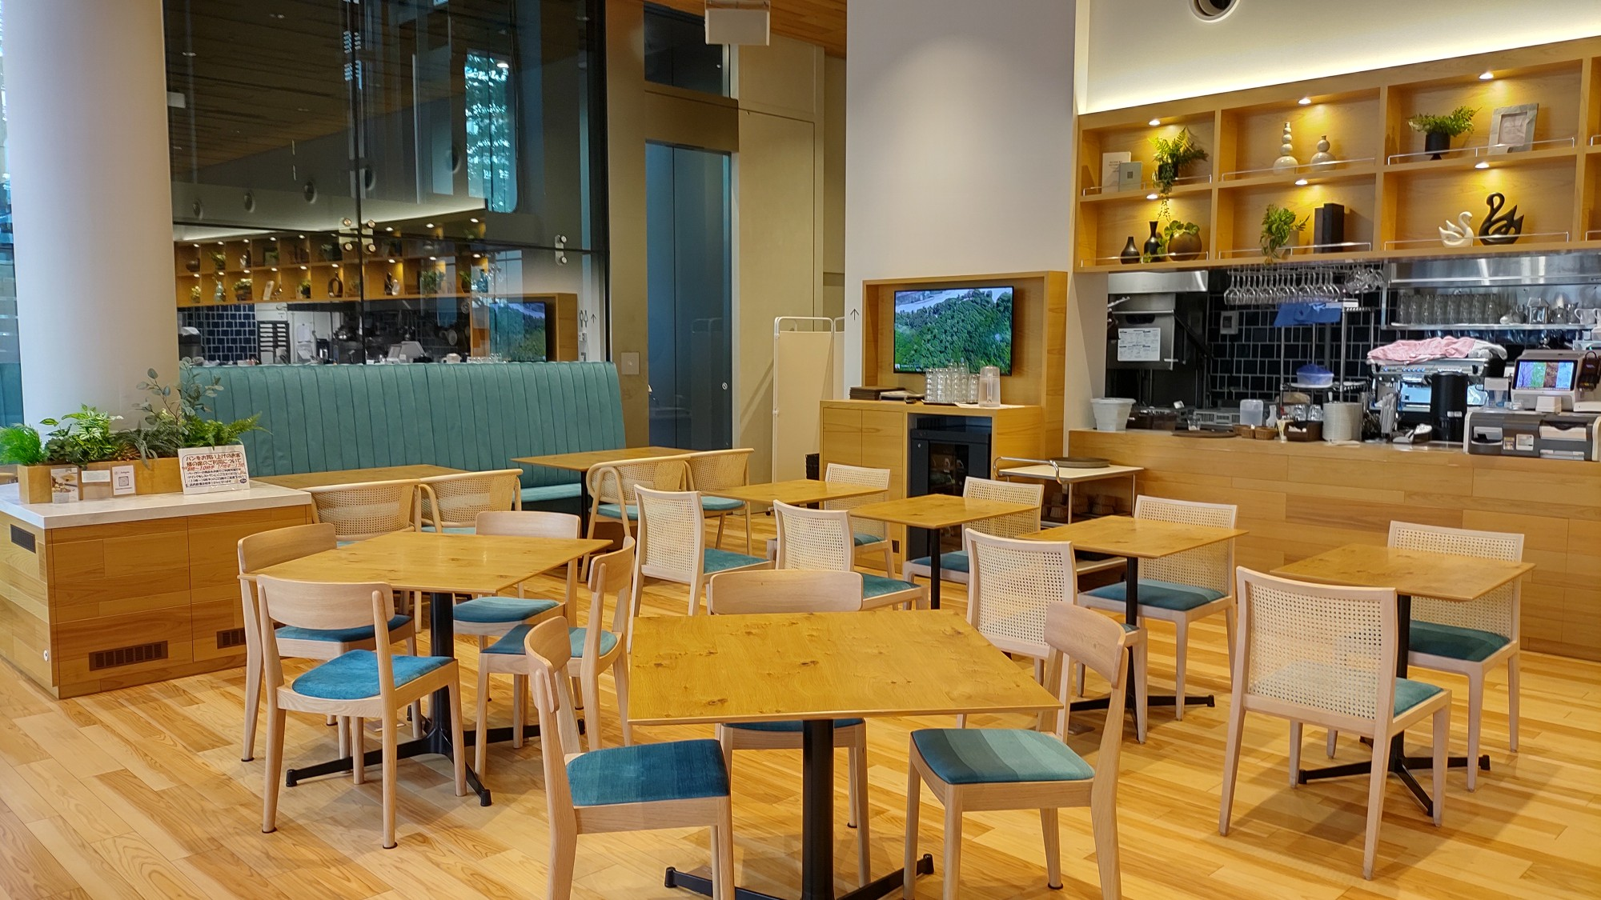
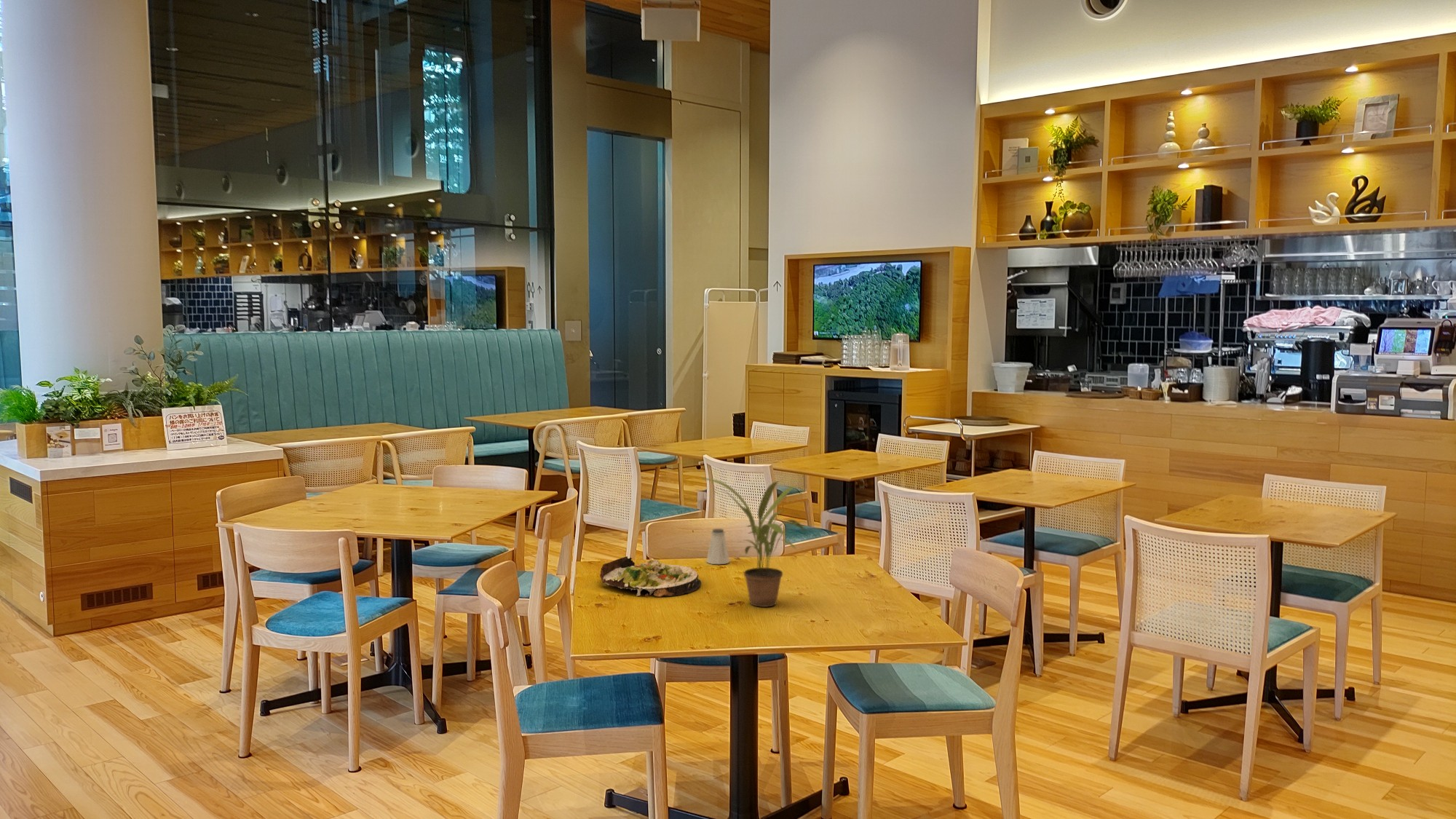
+ potted plant [700,476,811,608]
+ salad plate [599,555,702,598]
+ saltshaker [705,528,730,565]
